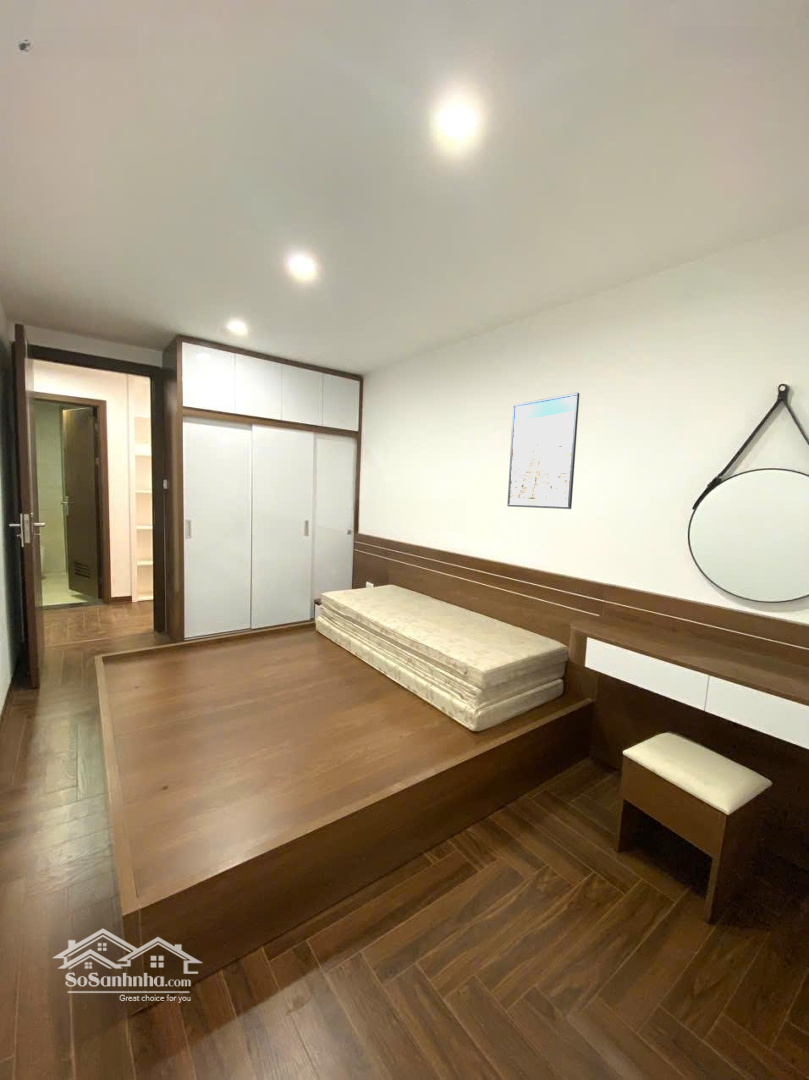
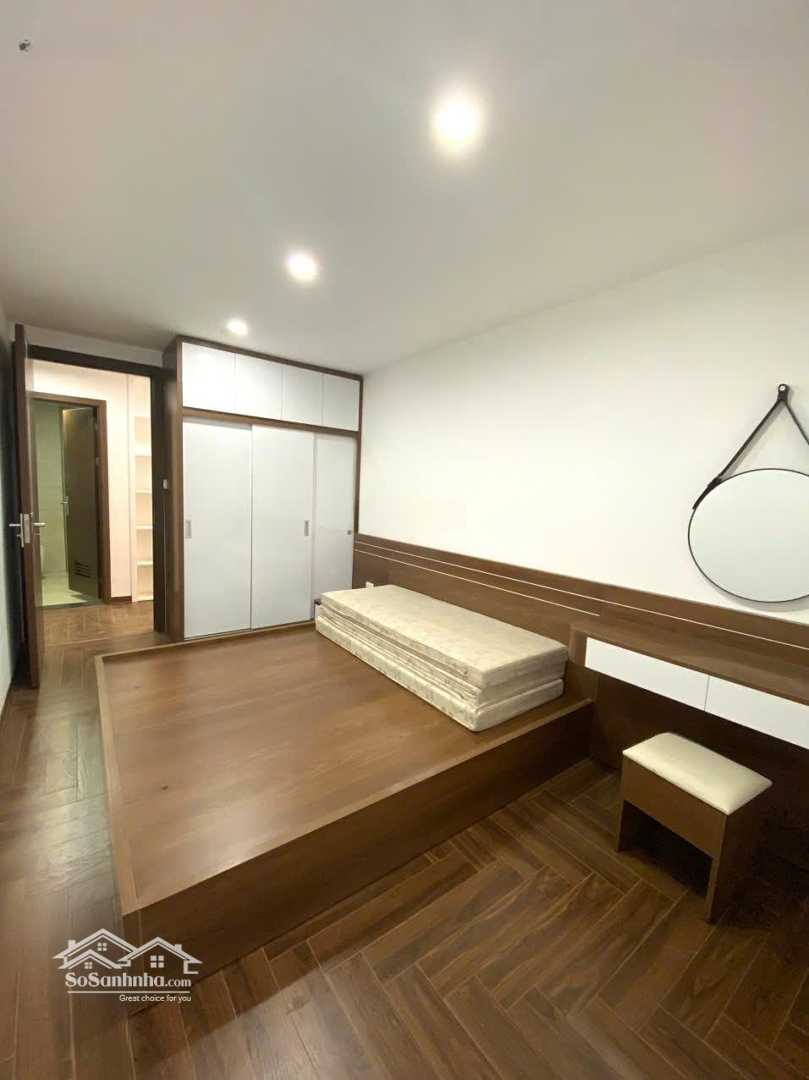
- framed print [506,392,580,510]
